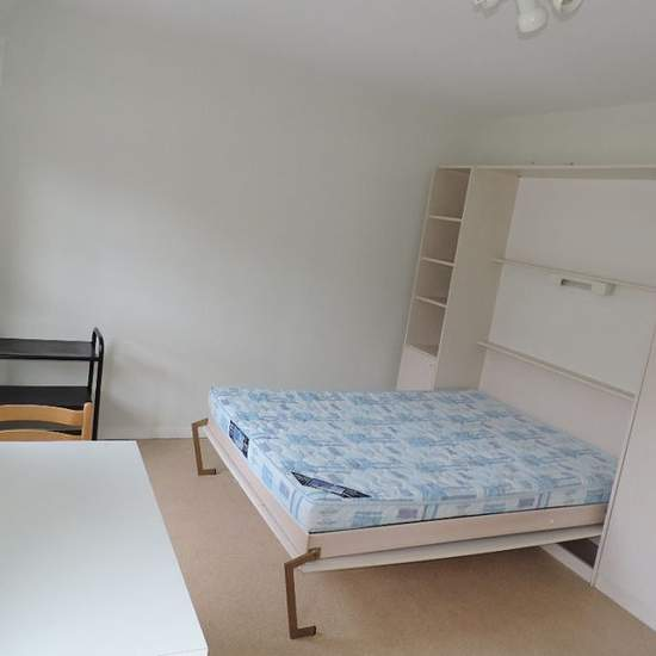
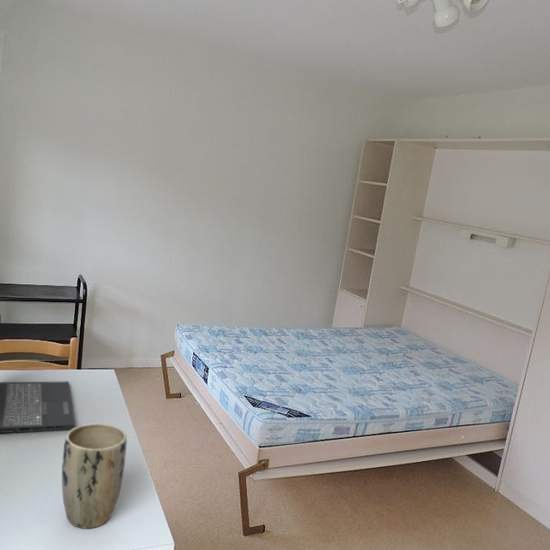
+ plant pot [61,423,128,529]
+ laptop [0,314,76,434]
